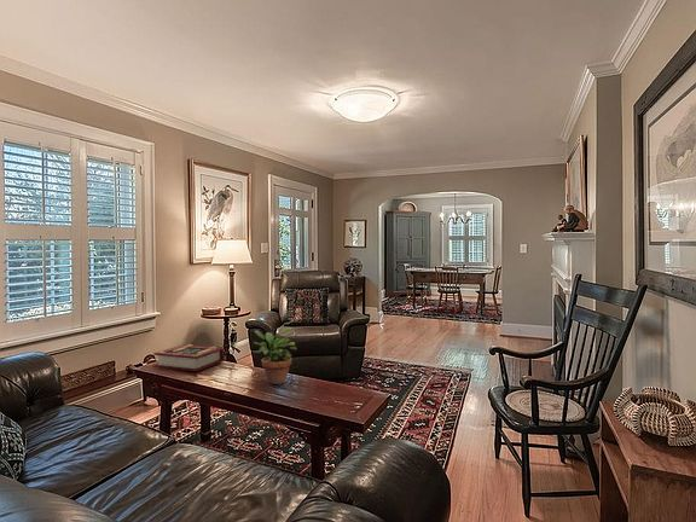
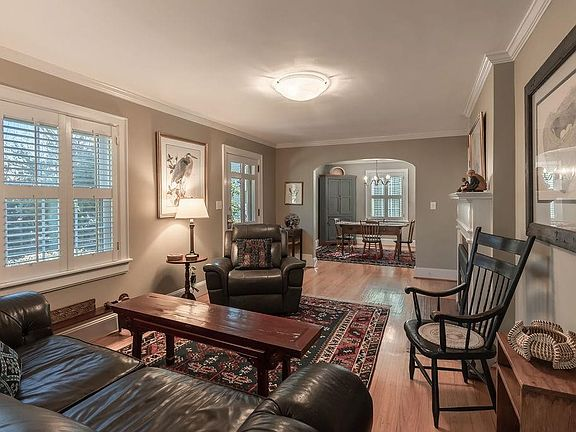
- book [152,343,225,372]
- potted plant [253,326,298,385]
